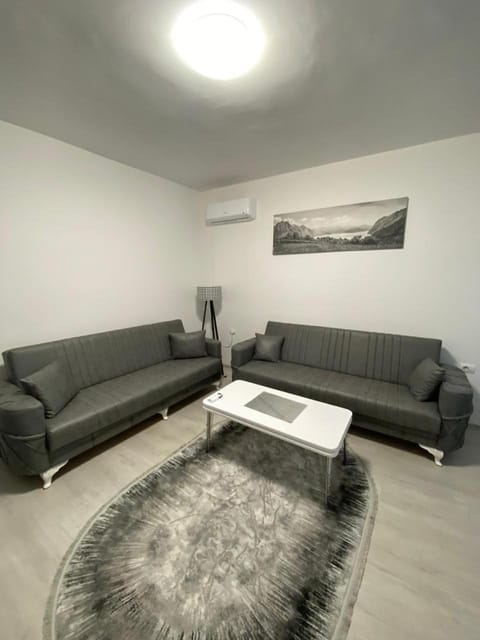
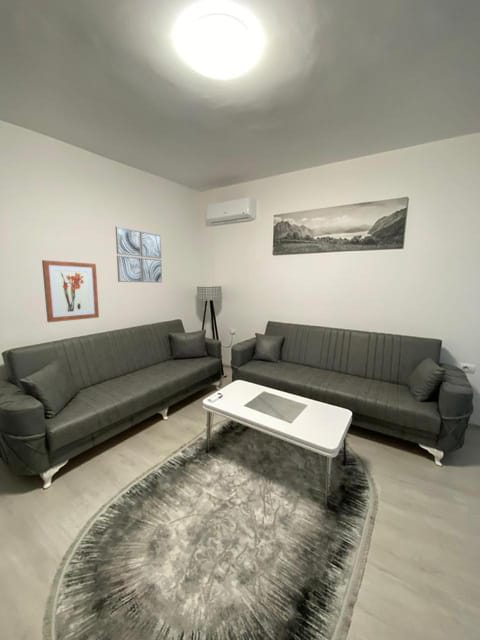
+ wall art [41,259,100,323]
+ wall art [114,226,163,284]
